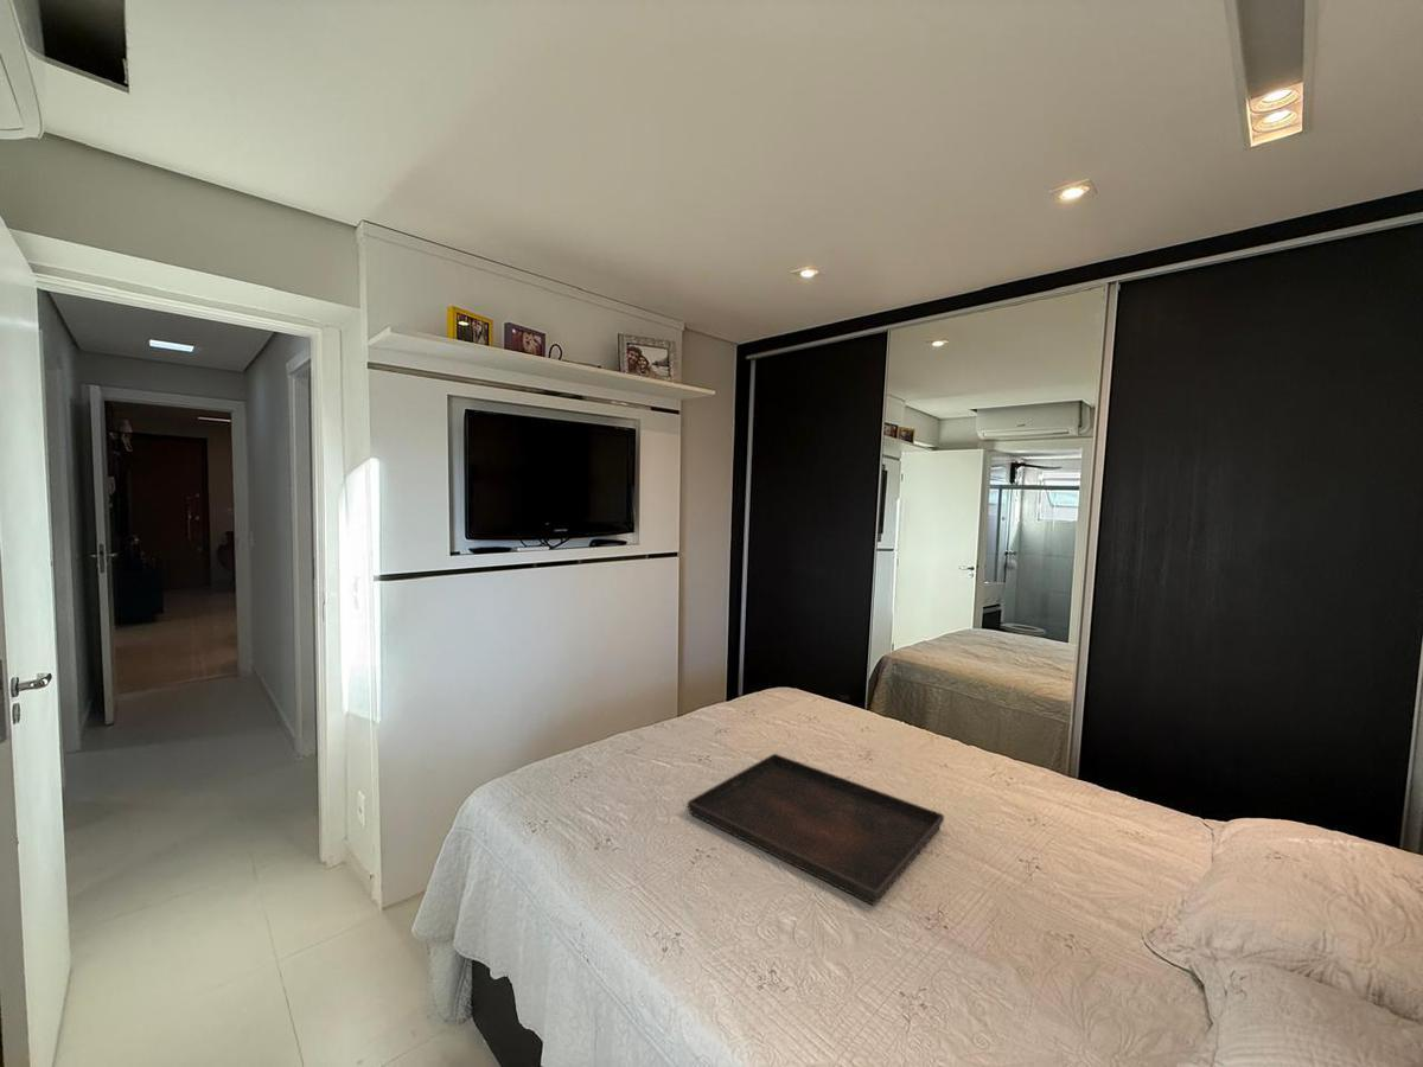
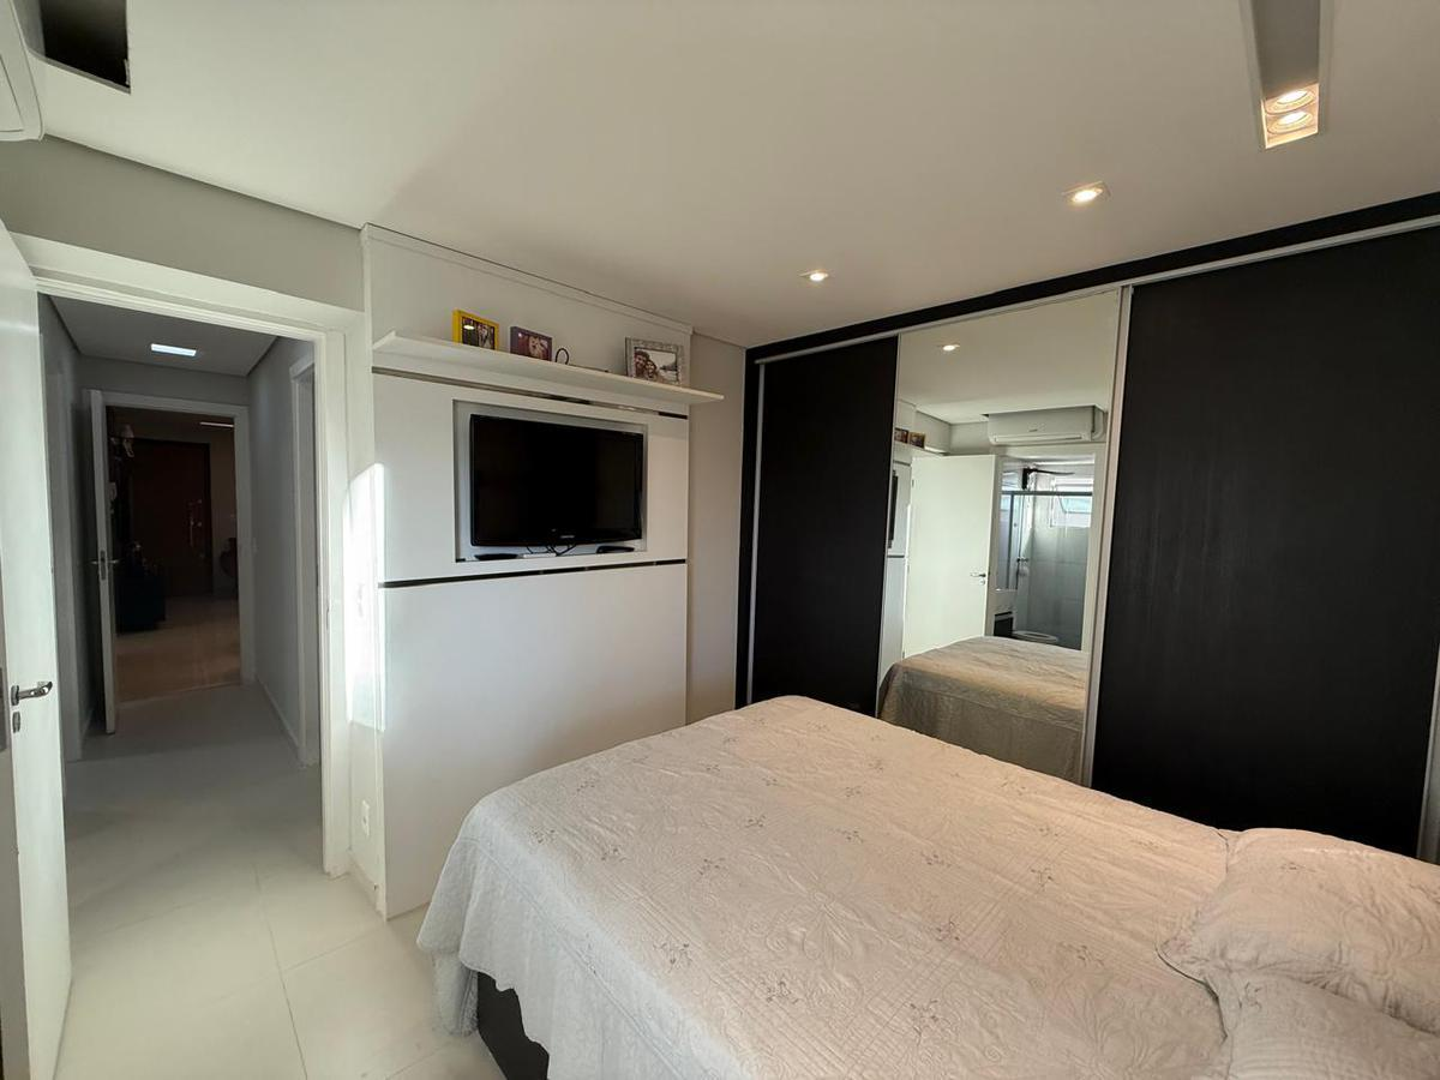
- serving tray [687,753,945,907]
